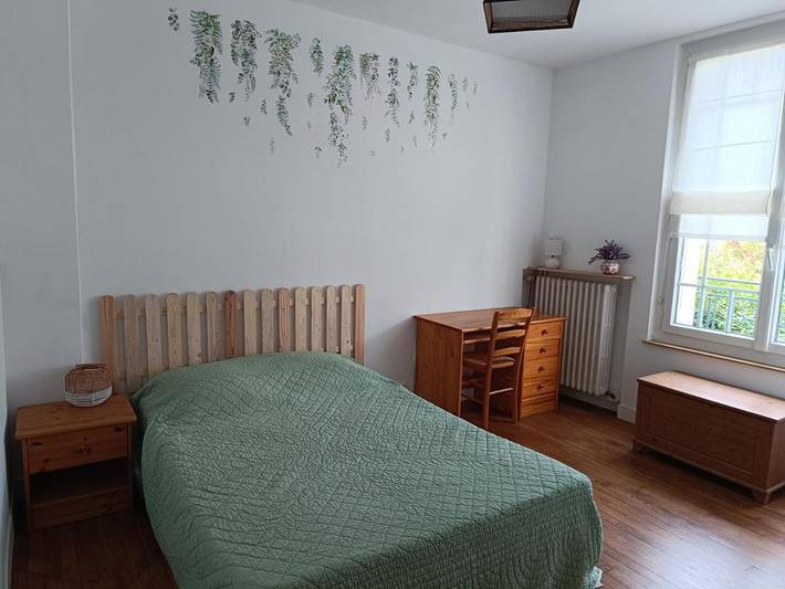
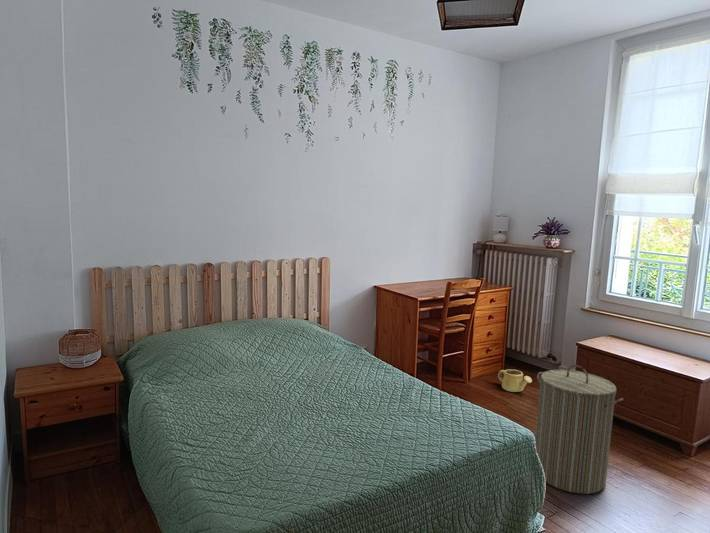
+ laundry hamper [535,364,624,495]
+ watering can [497,368,533,393]
